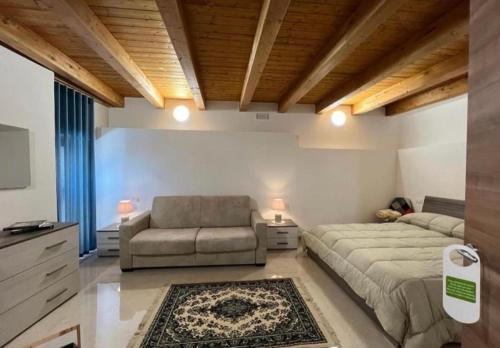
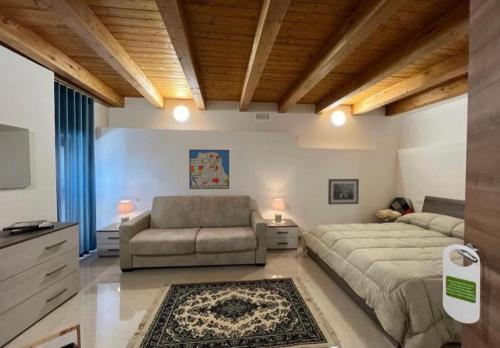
+ wall art [188,149,230,190]
+ wall art [327,178,360,206]
